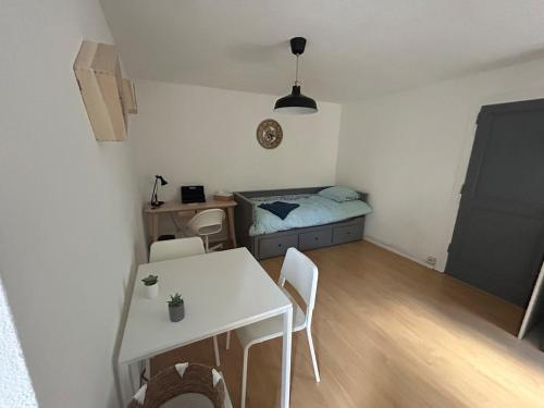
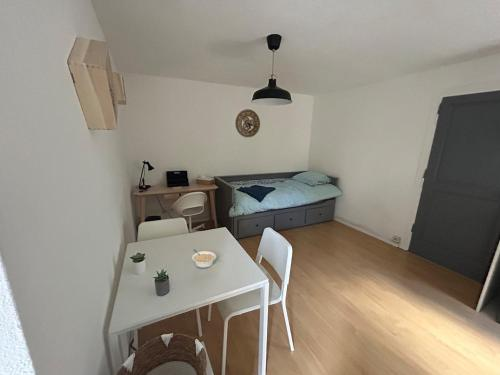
+ legume [191,248,217,269]
